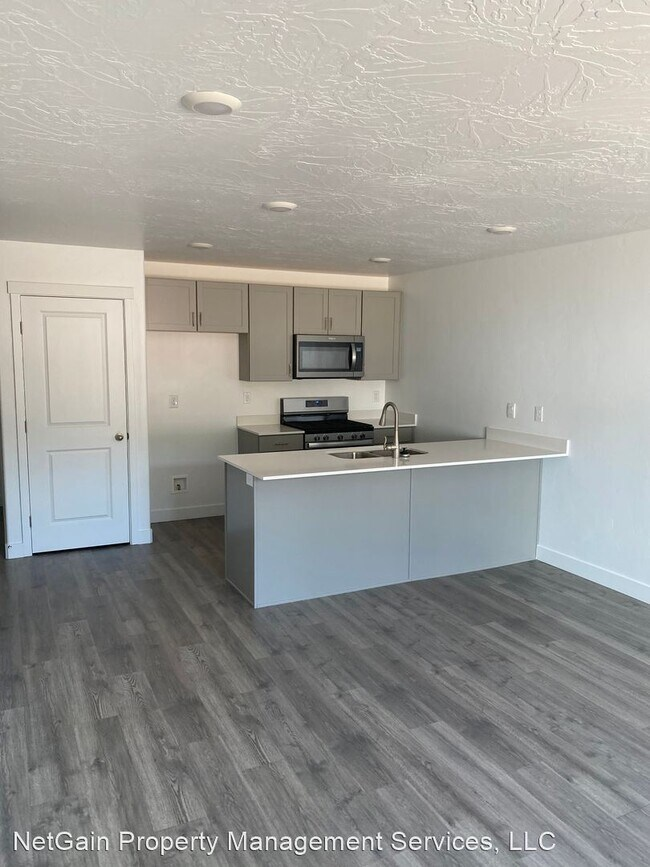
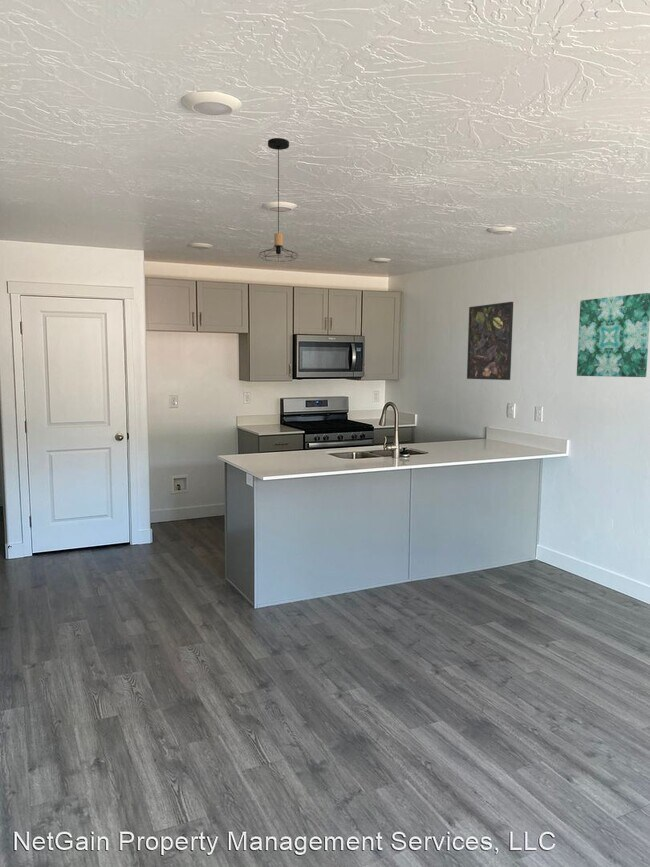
+ wall art [576,292,650,378]
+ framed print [466,301,514,381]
+ pendant light [258,137,299,265]
